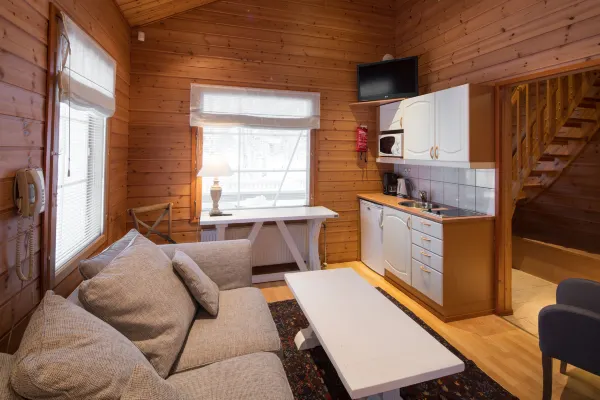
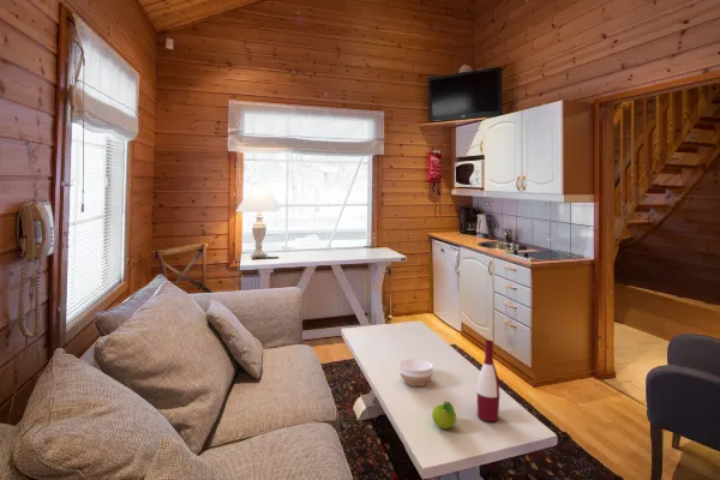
+ fruit [431,401,457,430]
+ bowl [397,358,434,388]
+ alcohol [476,338,500,422]
